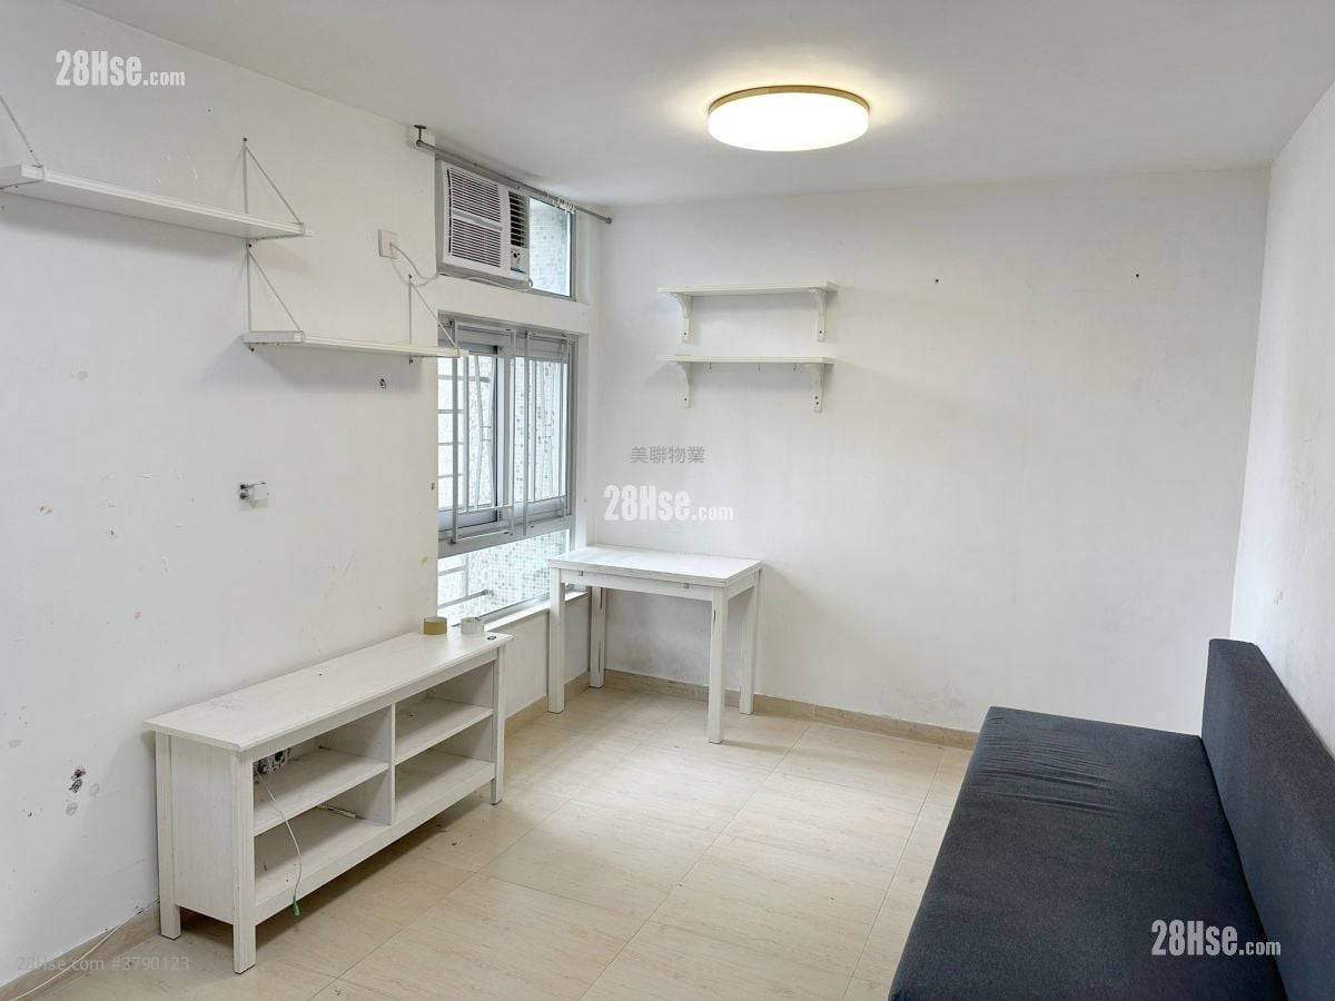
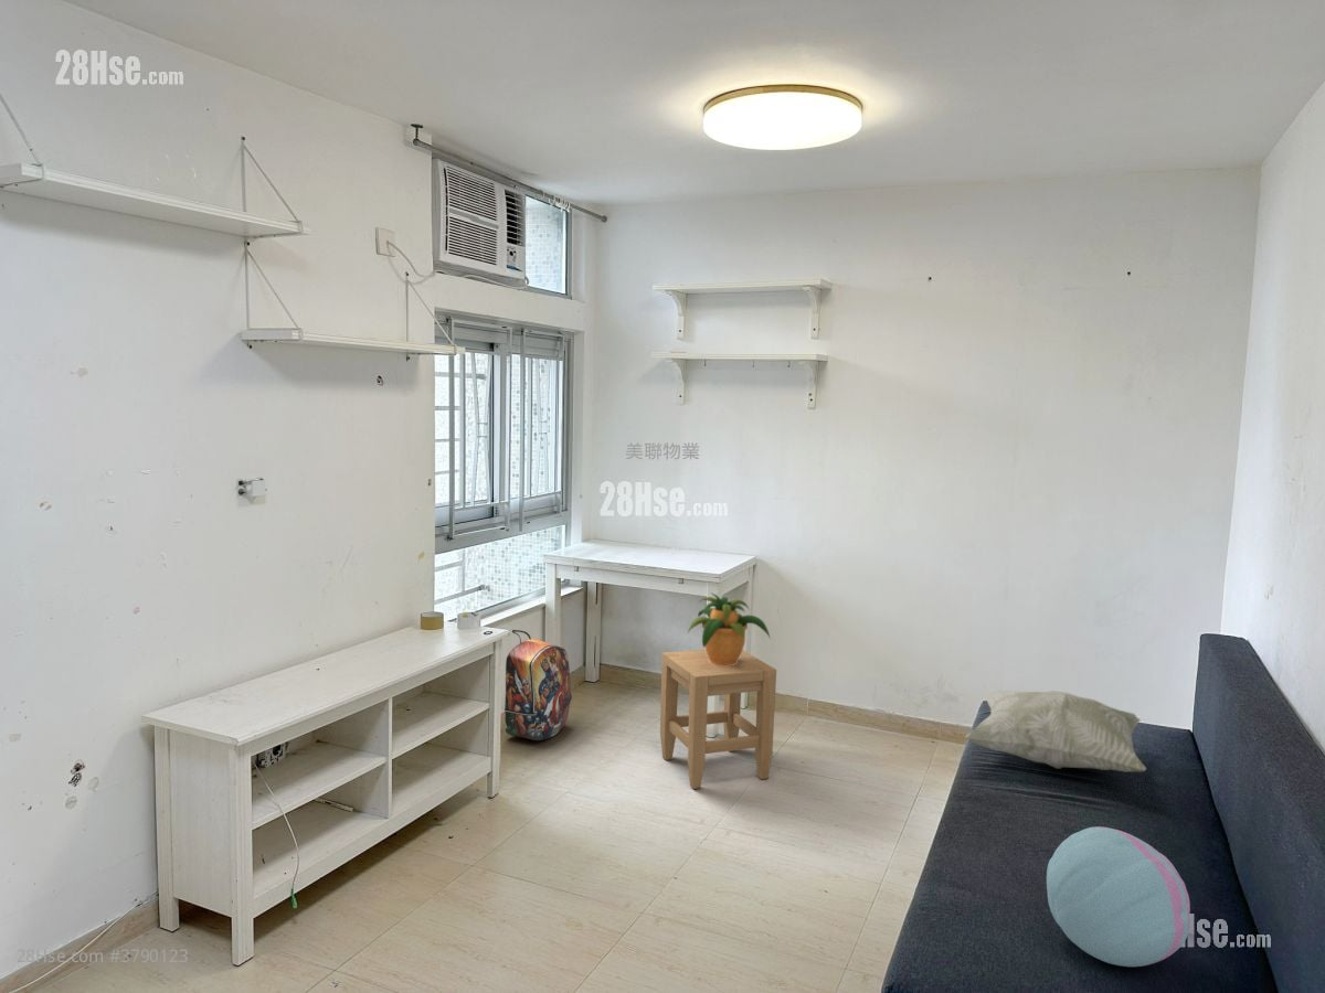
+ cushion [1046,825,1191,968]
+ decorative pillow [964,690,1147,772]
+ backpack [504,629,573,741]
+ stool [659,649,777,790]
+ potted plant [686,591,772,666]
